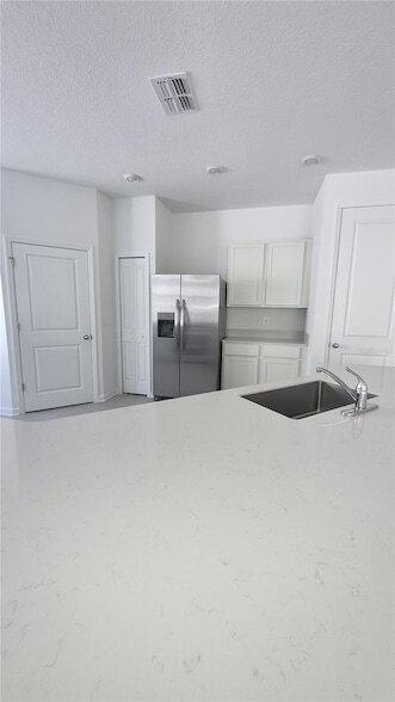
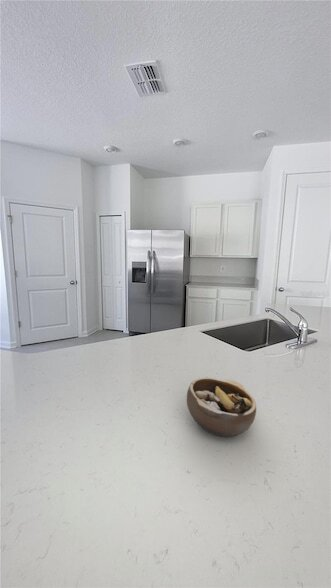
+ bowl [186,377,257,438]
